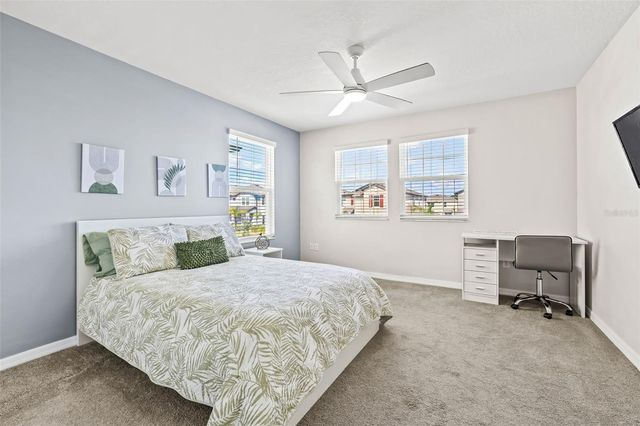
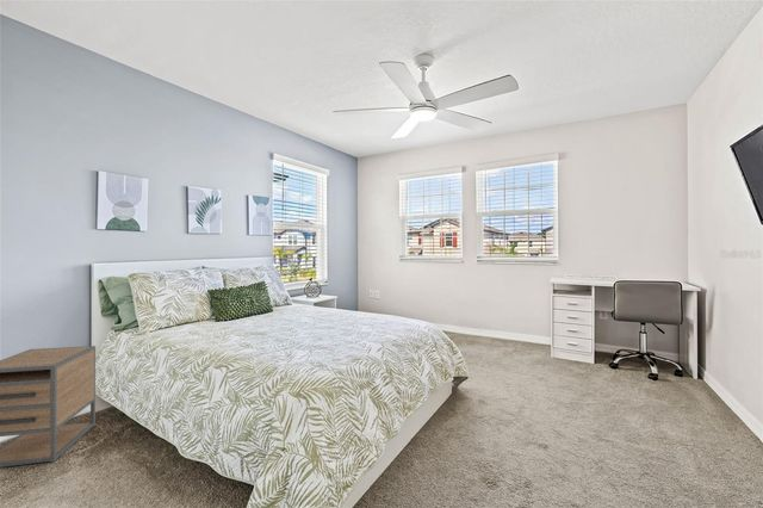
+ nightstand [0,345,97,469]
